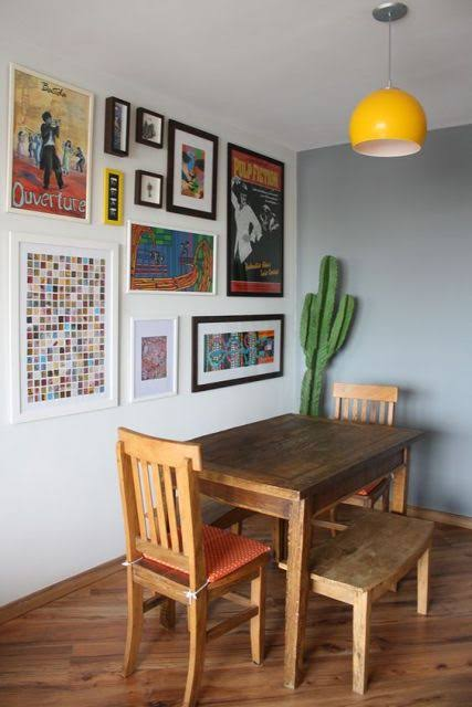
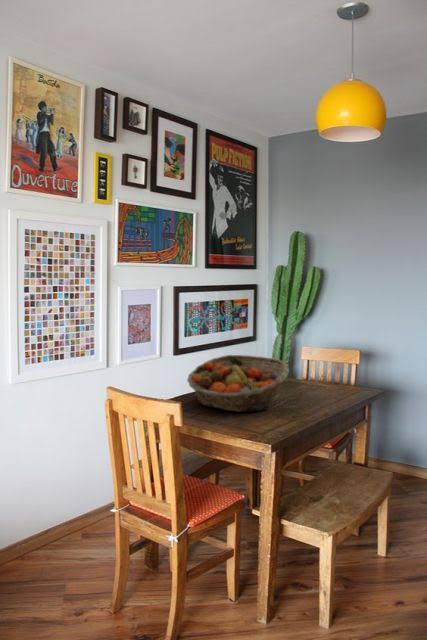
+ fruit basket [186,354,290,413]
